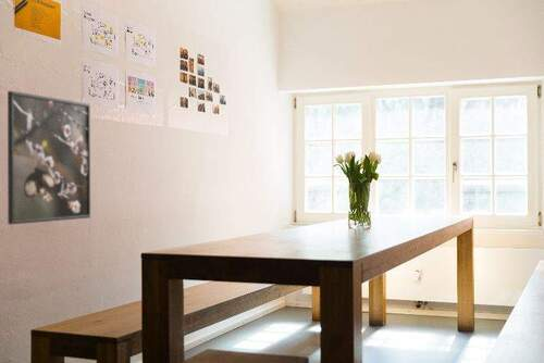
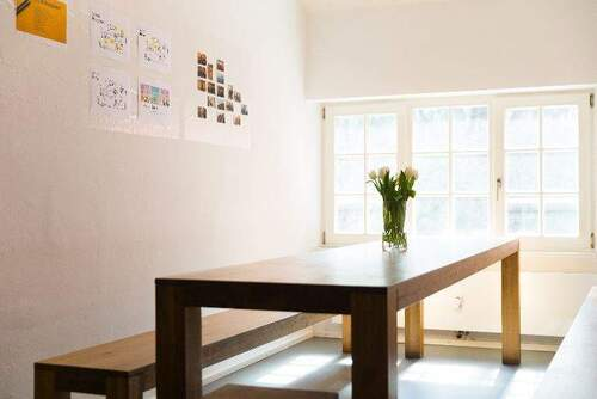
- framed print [7,90,91,226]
